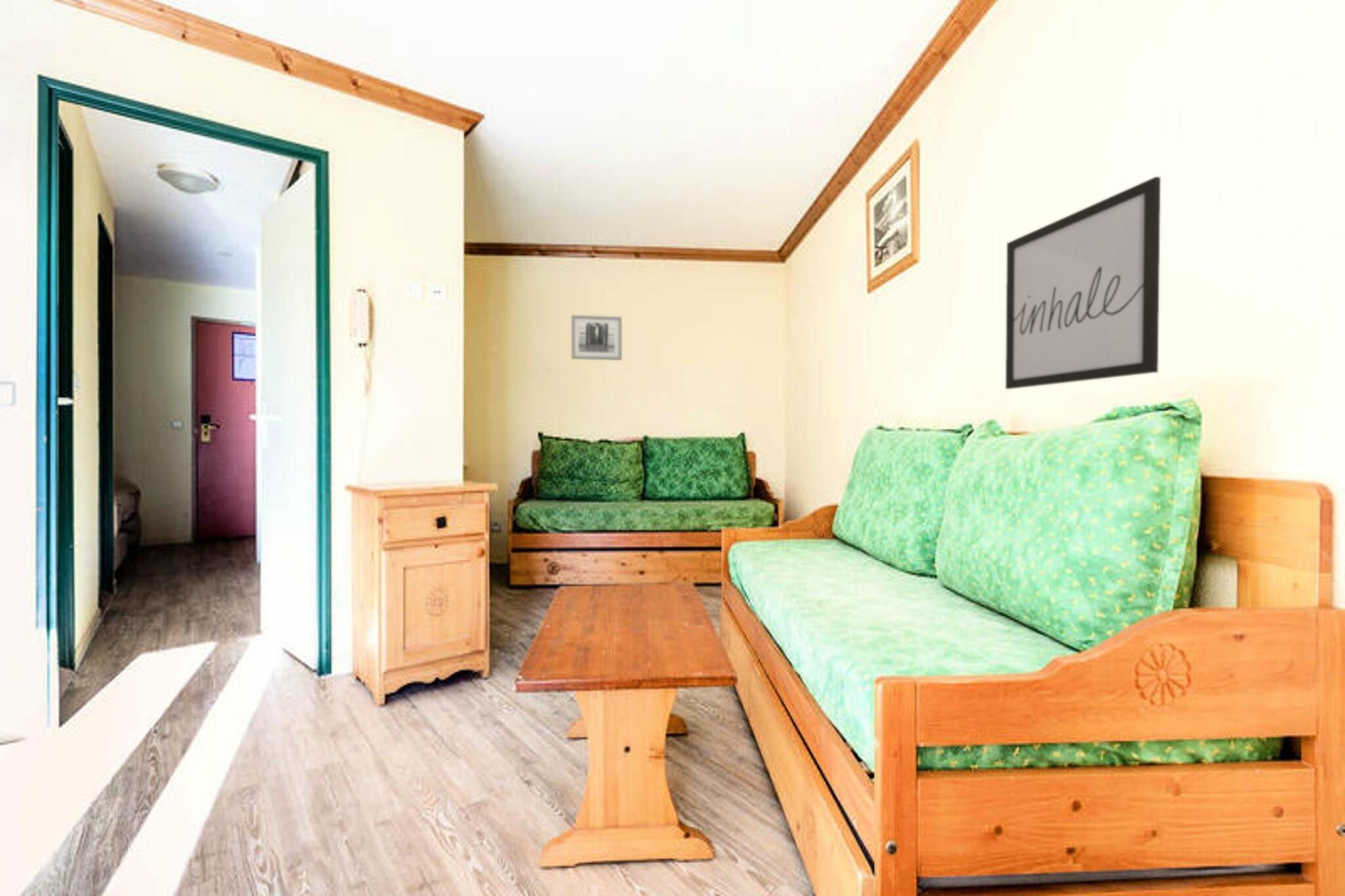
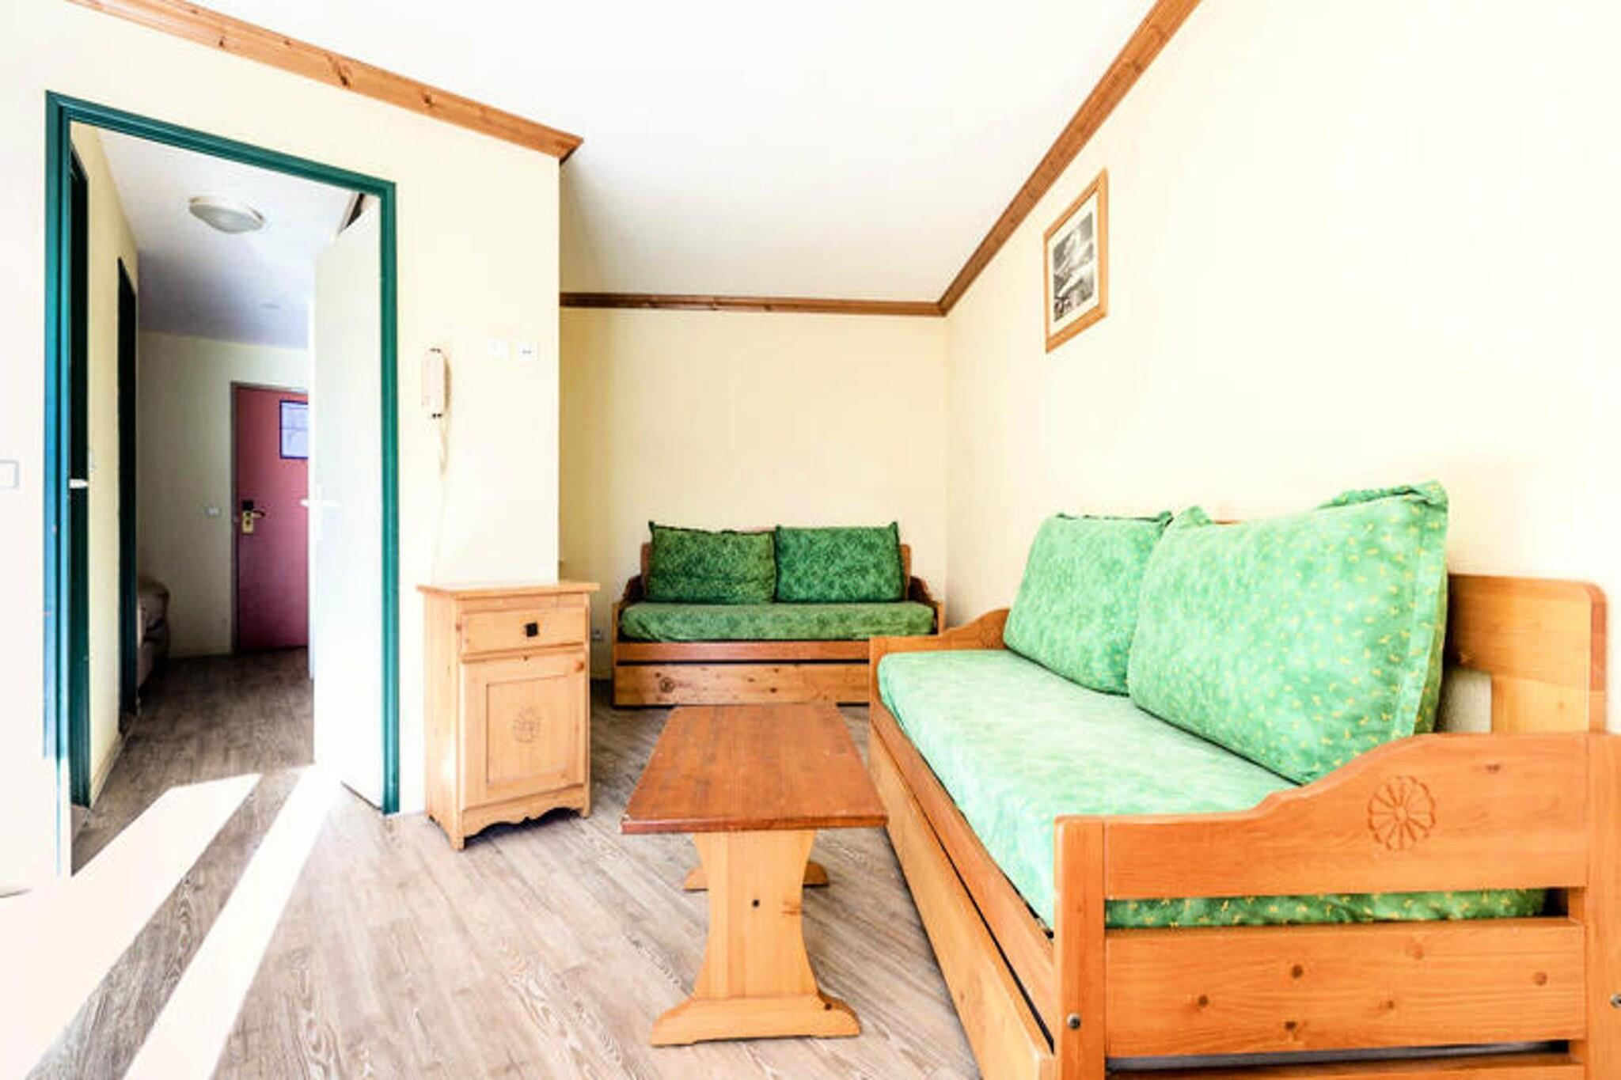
- wall art [571,314,623,361]
- wall art [1005,176,1161,390]
